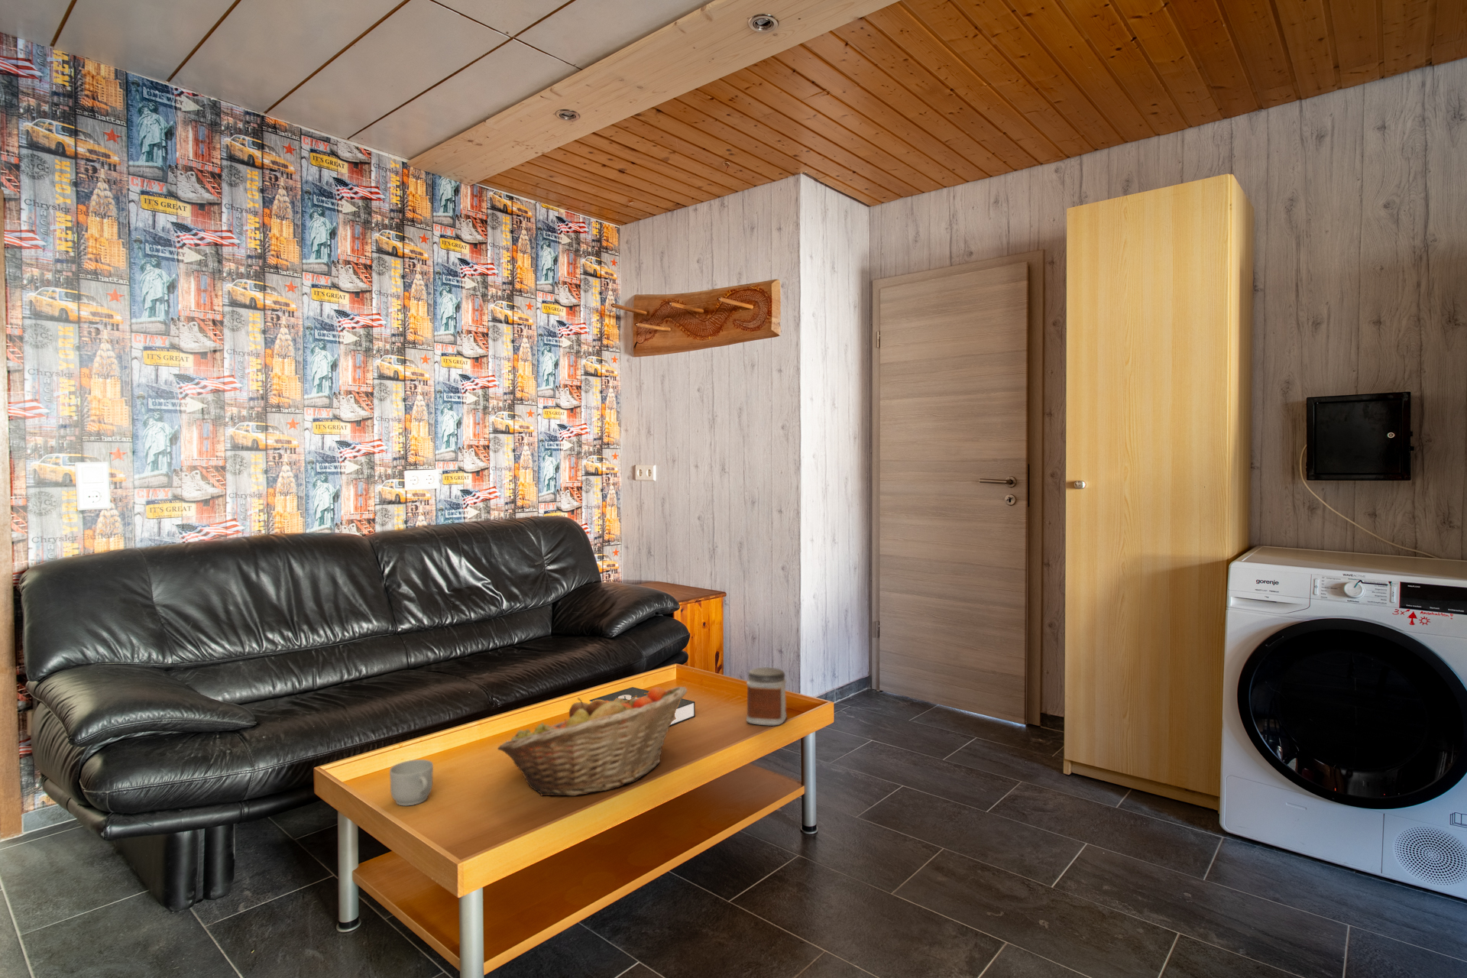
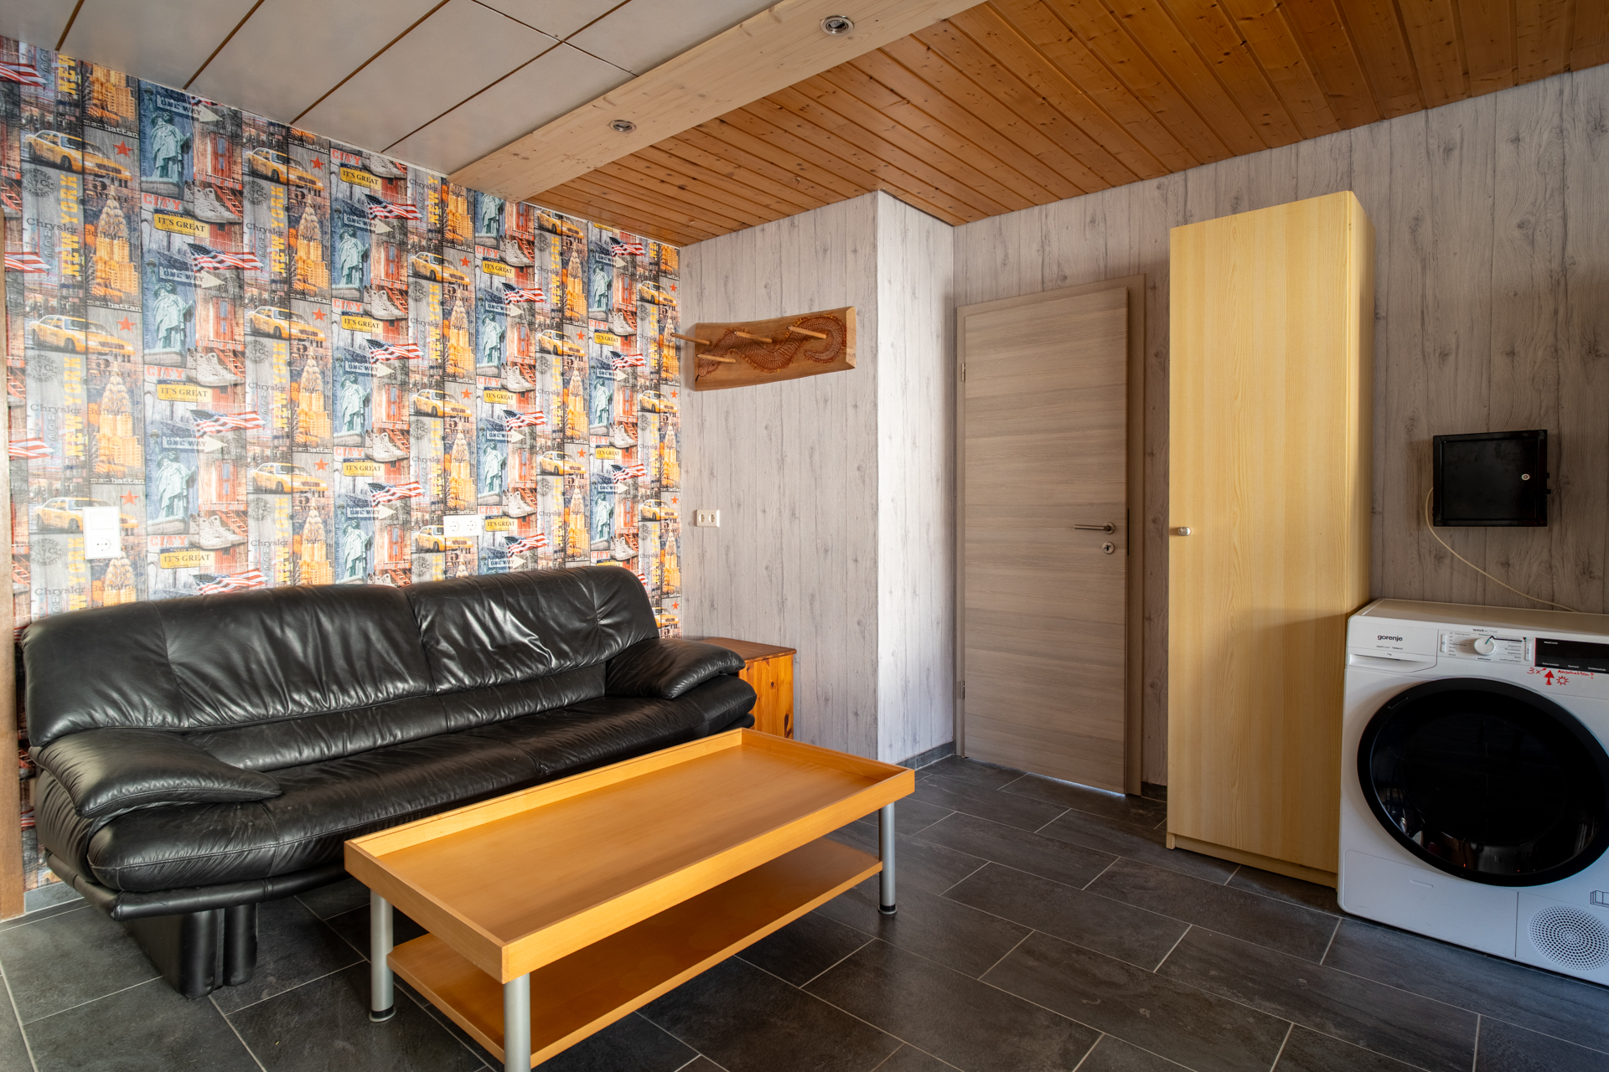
- jar [746,667,787,727]
- booklet [588,687,696,727]
- mug [389,759,434,806]
- fruit basket [498,687,688,796]
